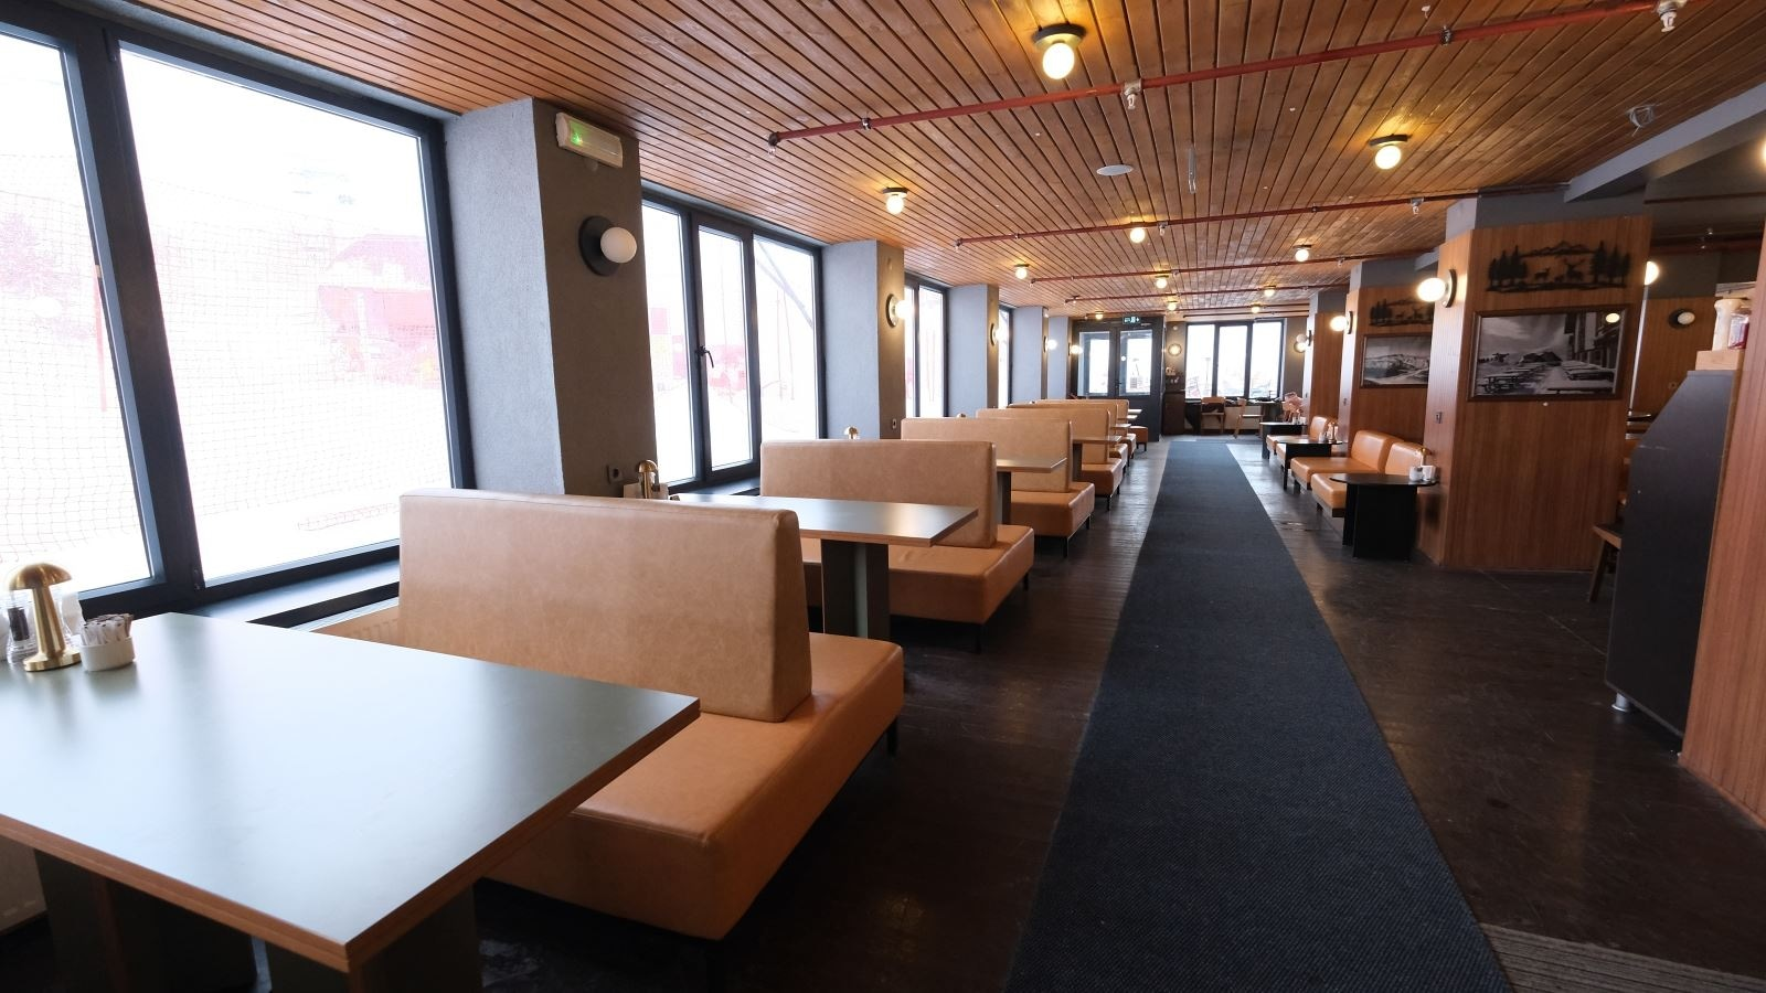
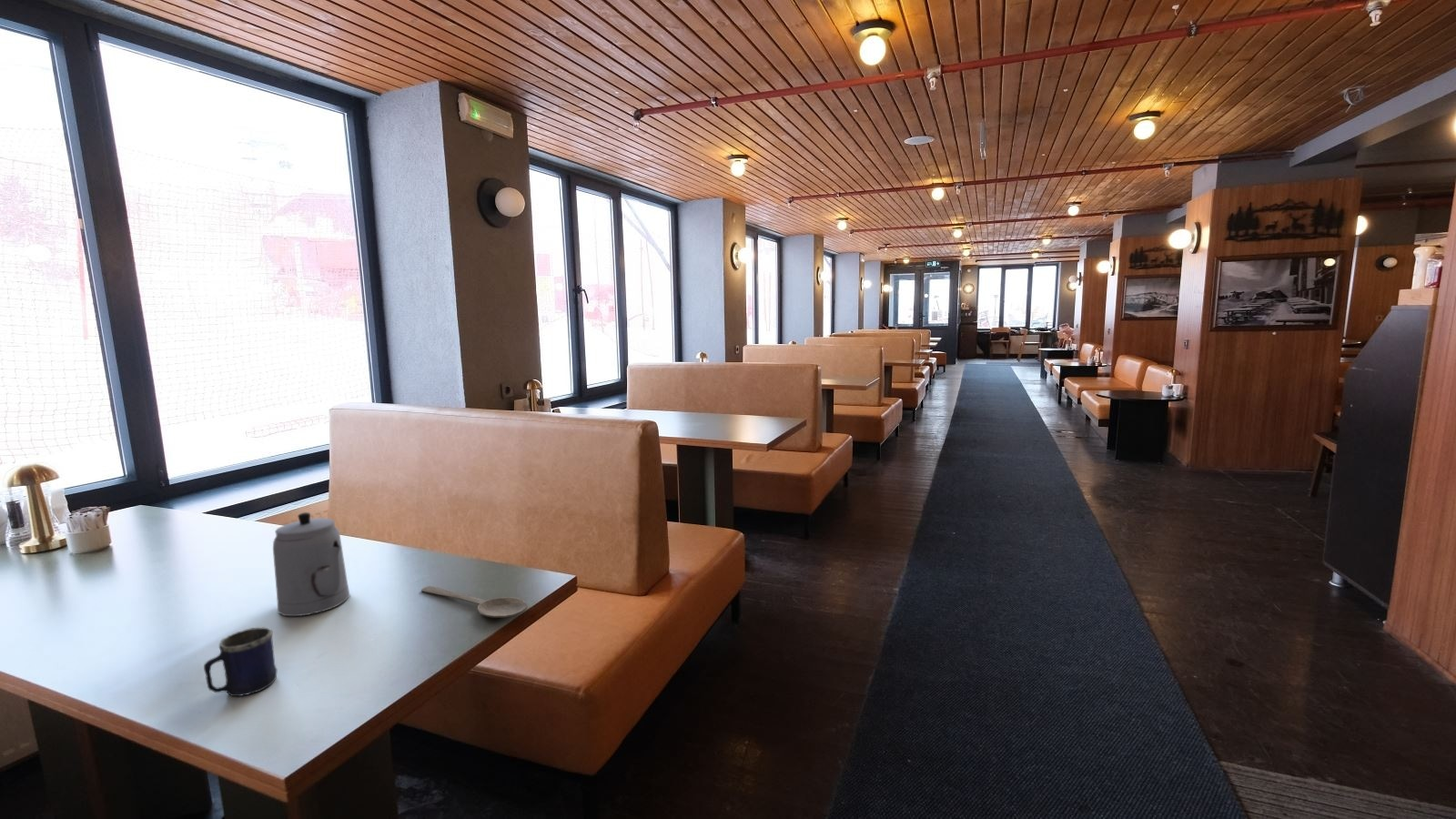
+ wooden spoon [420,585,528,619]
+ teapot [272,511,351,617]
+ mug [203,627,278,697]
